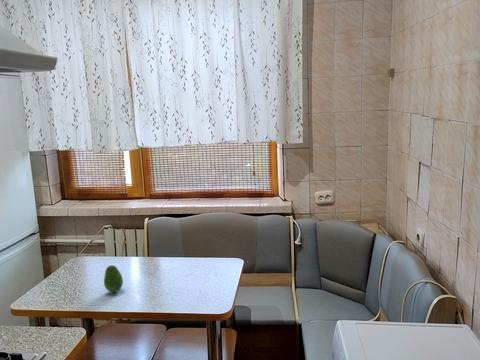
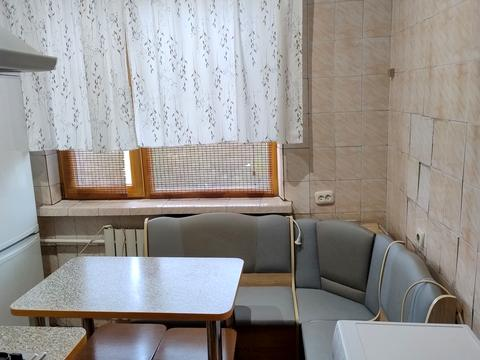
- fruit [103,264,124,293]
